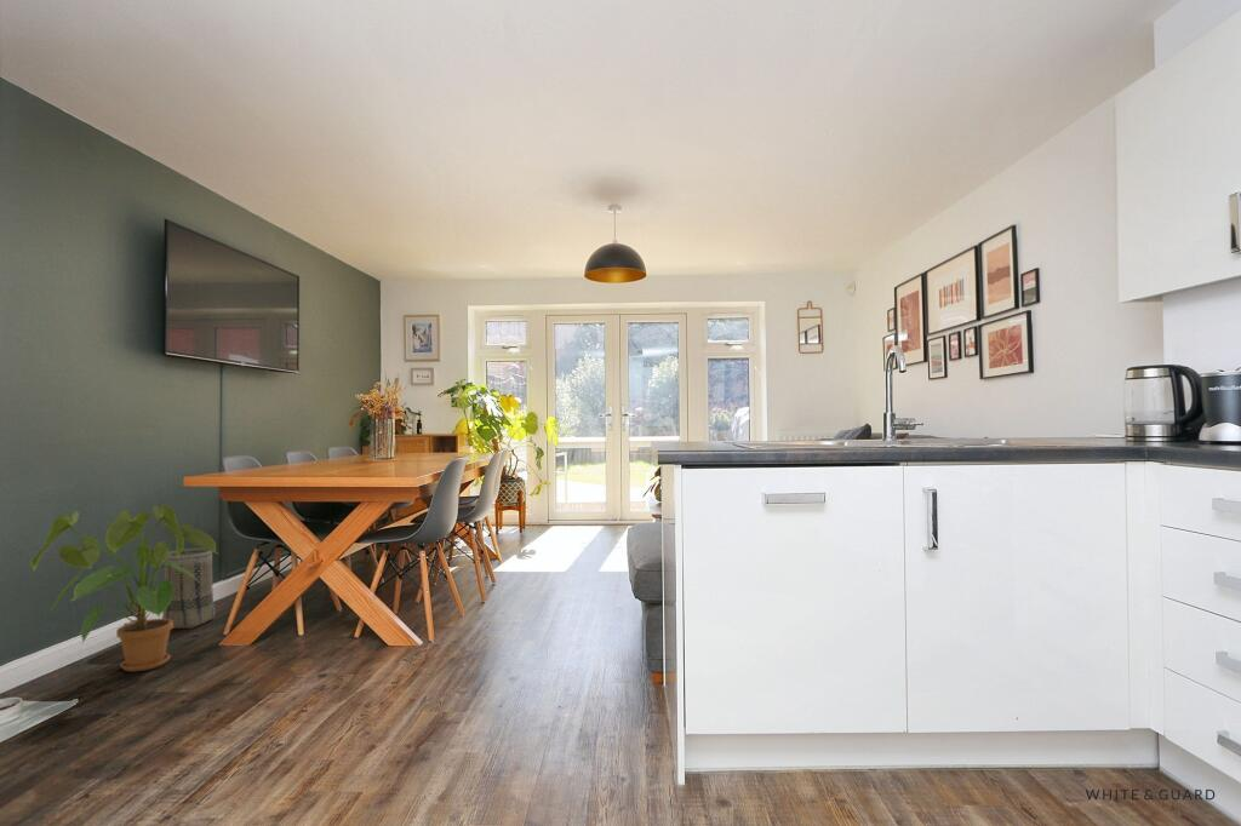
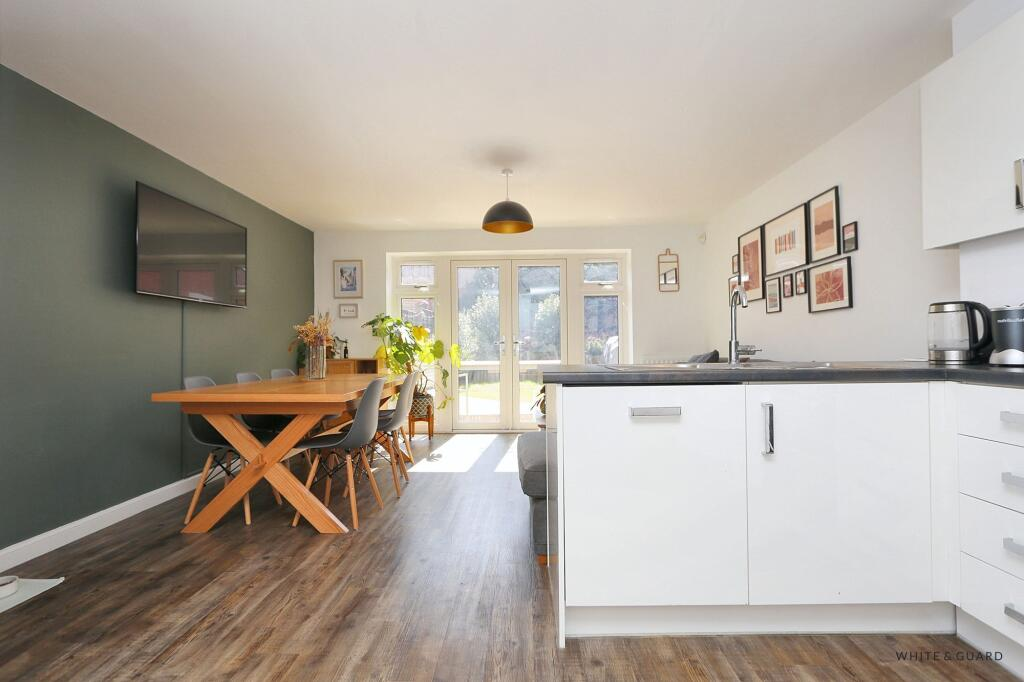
- basket [161,547,216,630]
- house plant [29,504,221,672]
